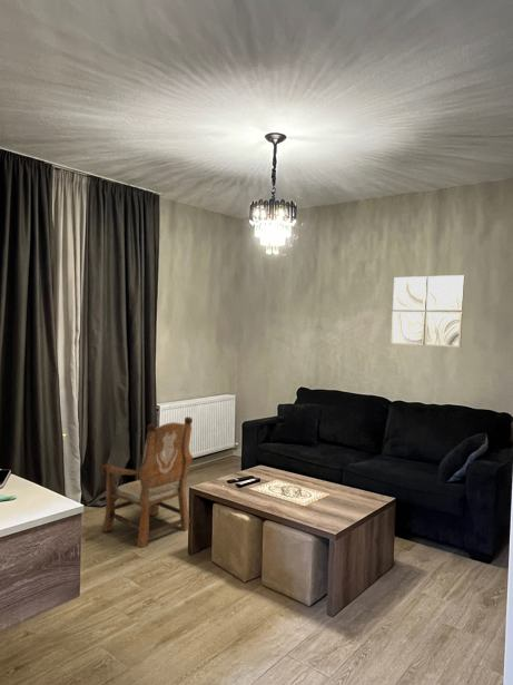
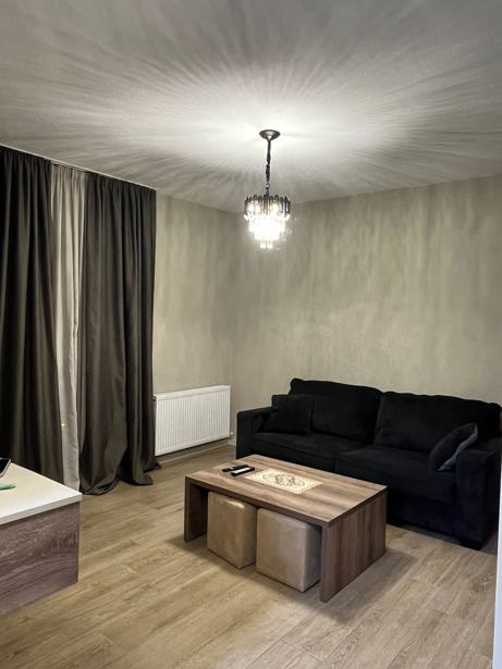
- armchair [98,415,194,549]
- wall art [391,274,465,349]
